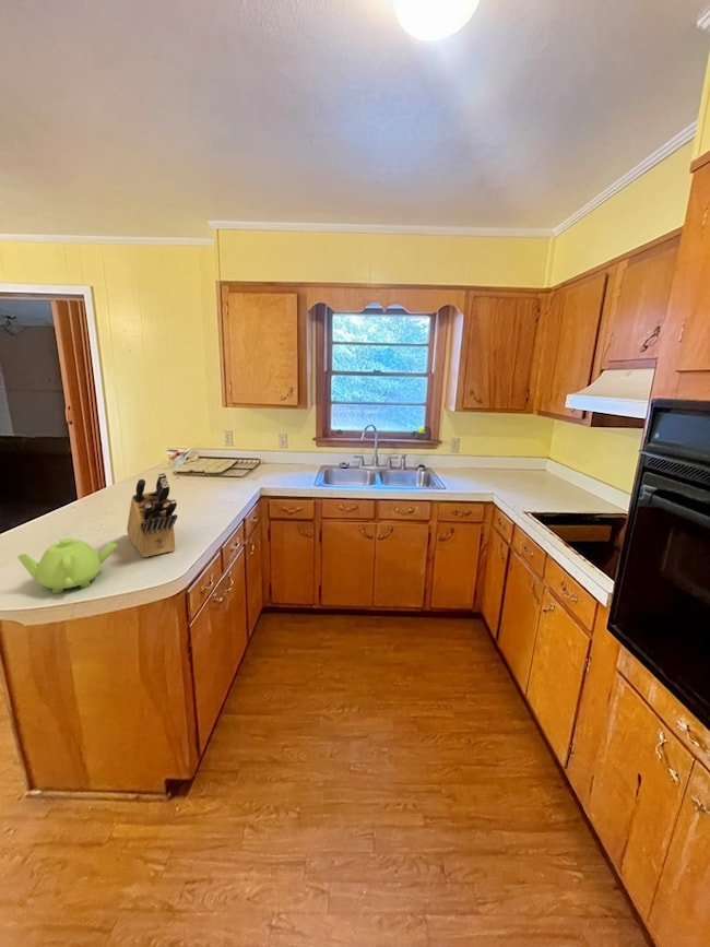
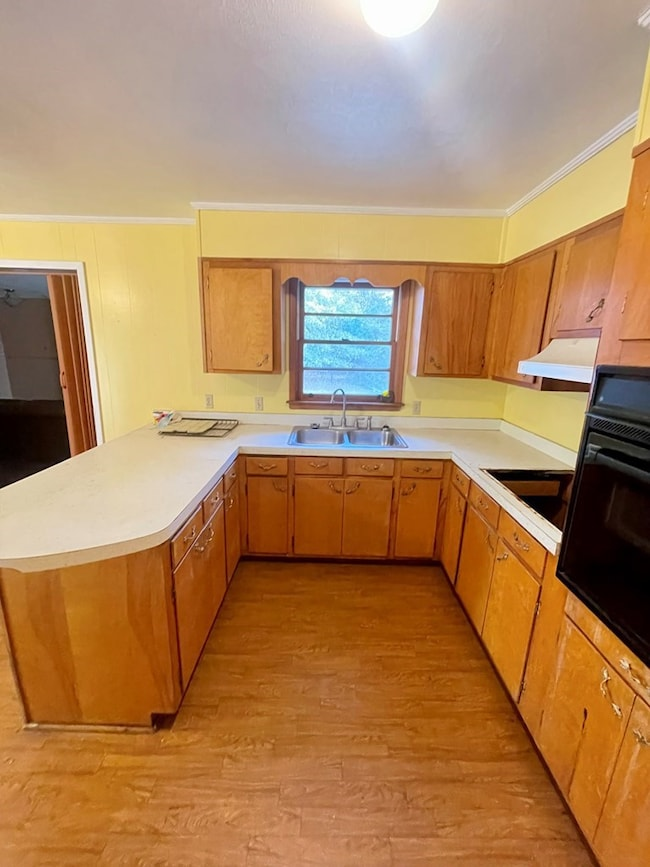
- knife block [126,471,178,558]
- teapot [16,537,119,595]
